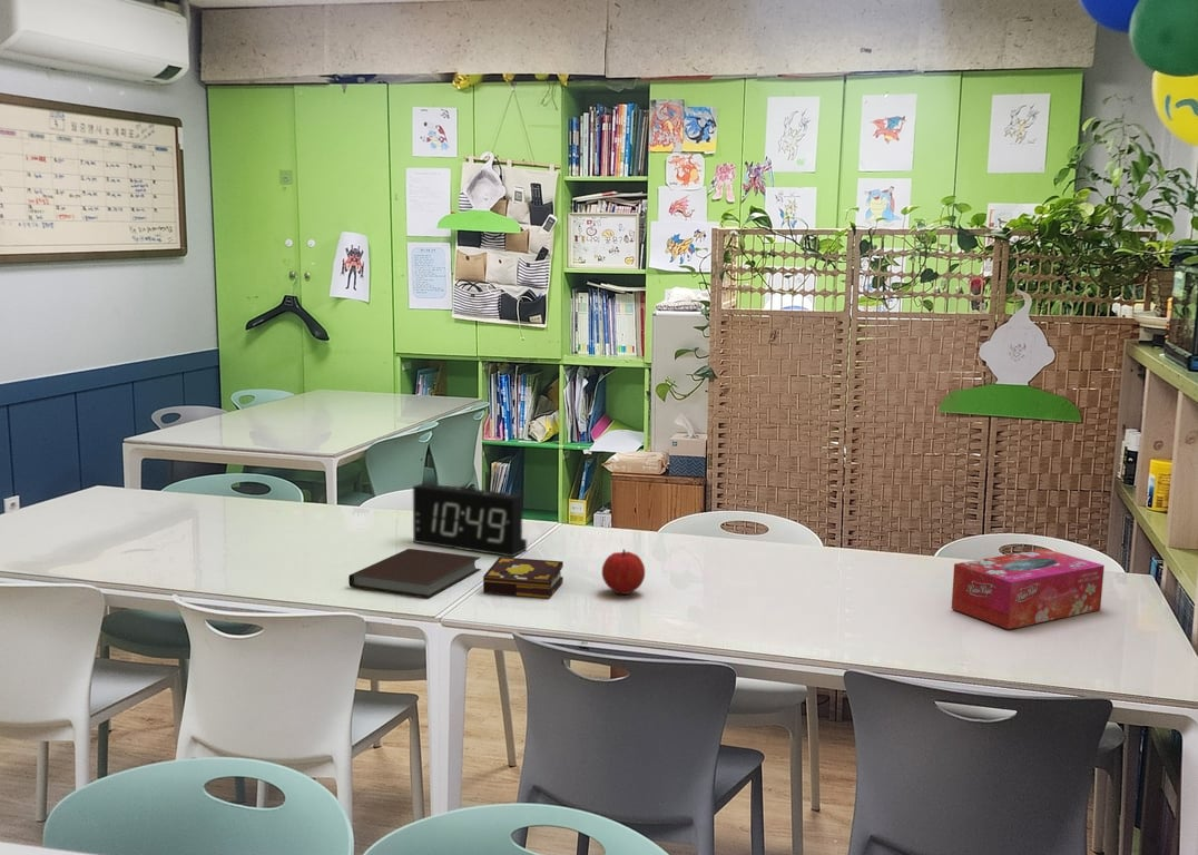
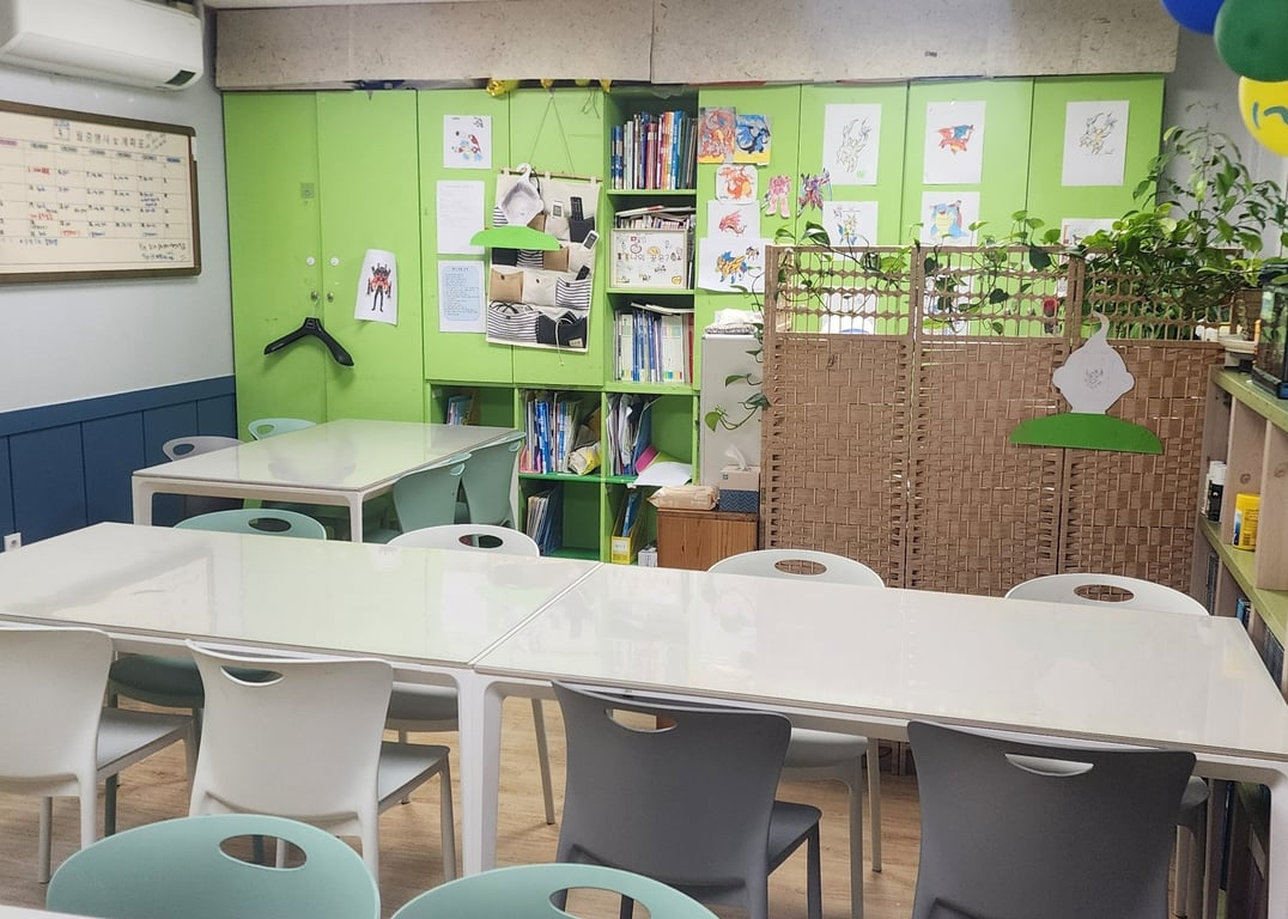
- book [482,556,564,599]
- alarm clock [412,482,528,558]
- notebook [347,548,482,599]
- tissue box [951,548,1106,630]
- fruit [601,549,646,596]
